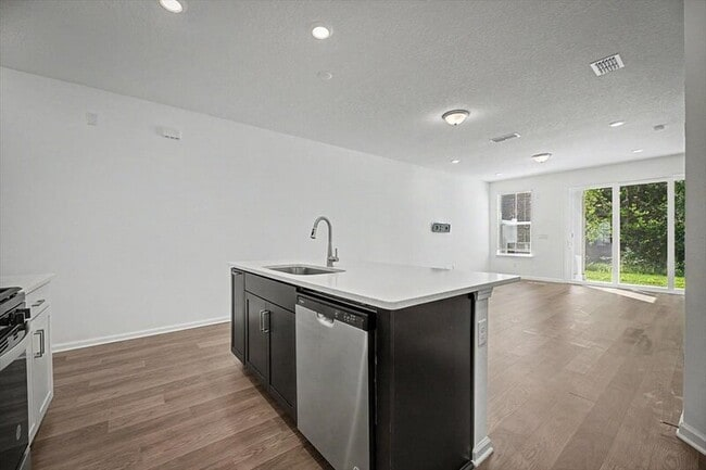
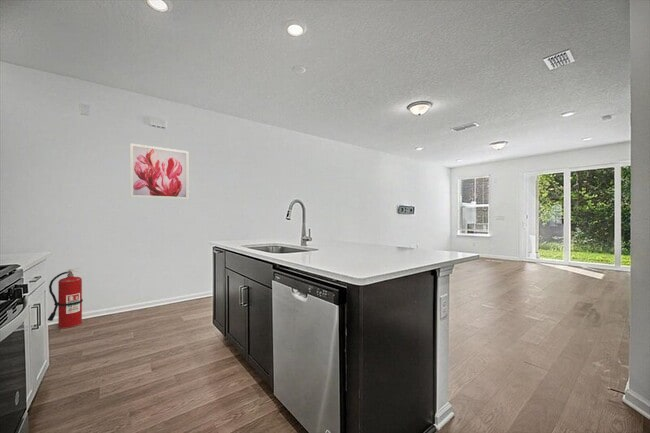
+ wall art [129,143,189,200]
+ fire extinguisher [47,266,84,329]
